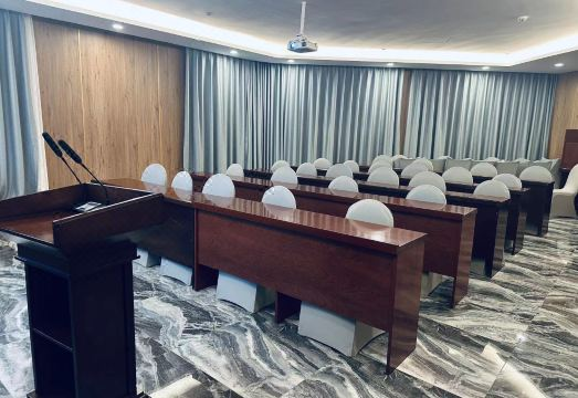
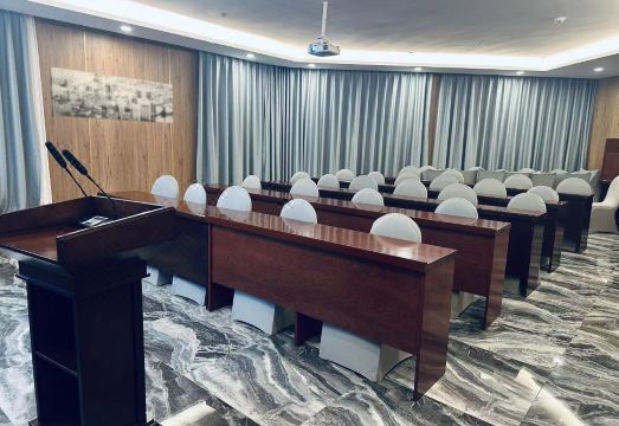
+ wall art [49,66,174,124]
